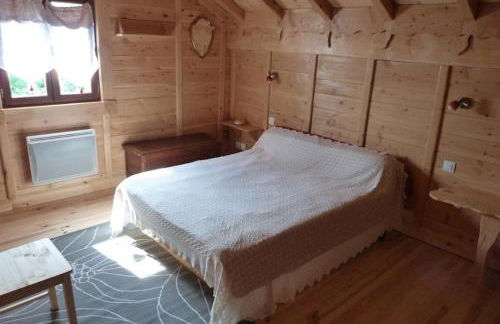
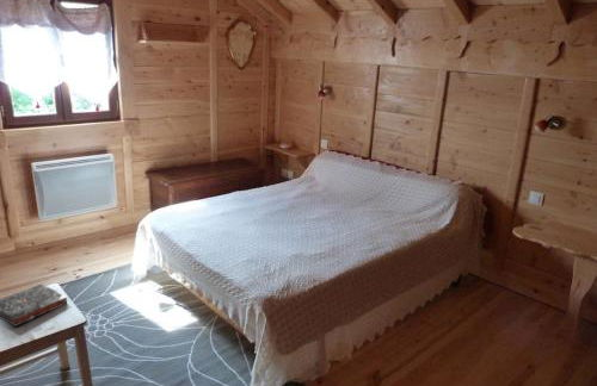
+ book [0,284,69,328]
